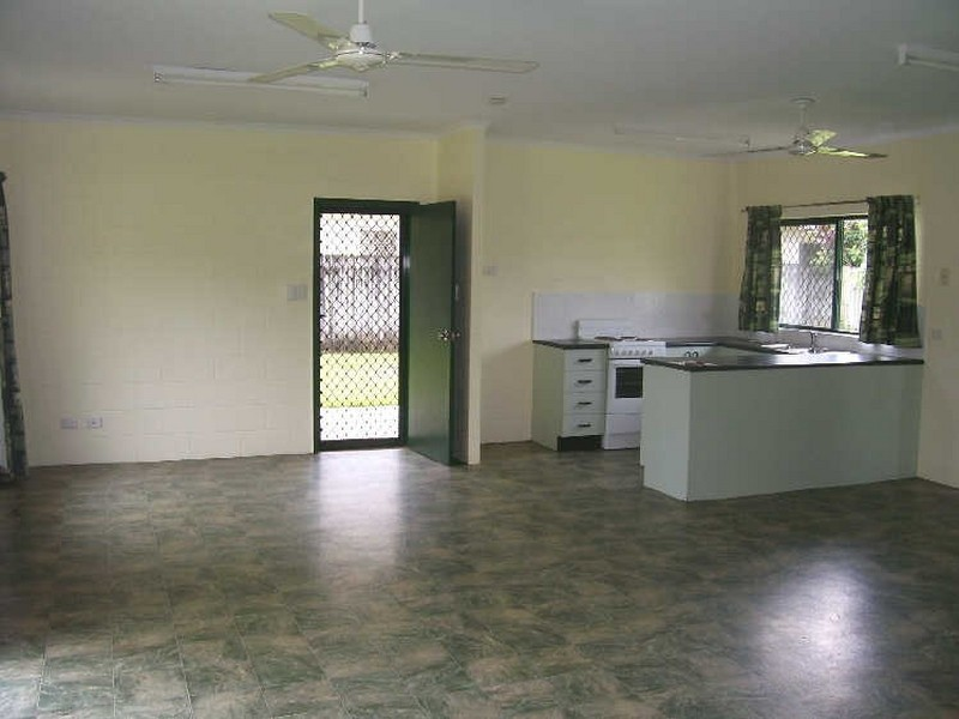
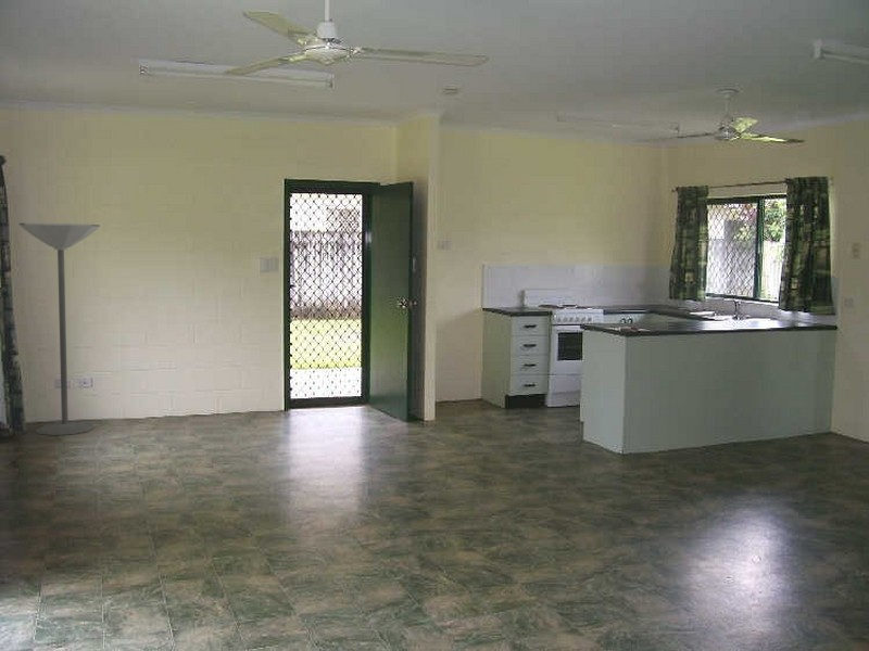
+ floor lamp [18,222,101,436]
